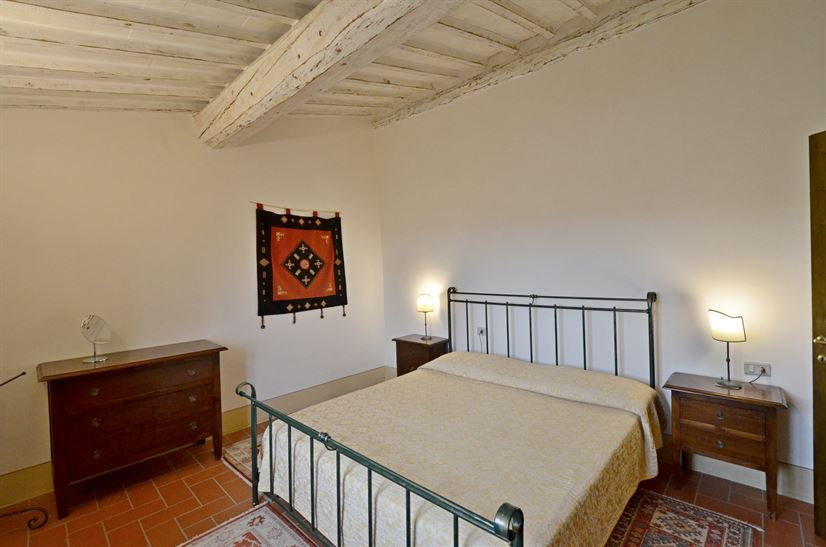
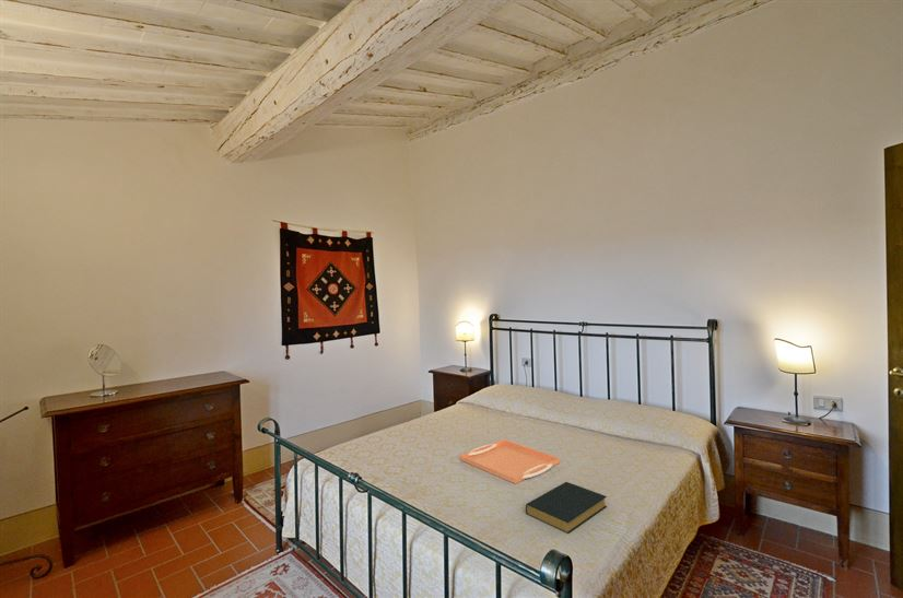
+ hardback book [525,481,608,535]
+ serving tray [459,438,561,484]
